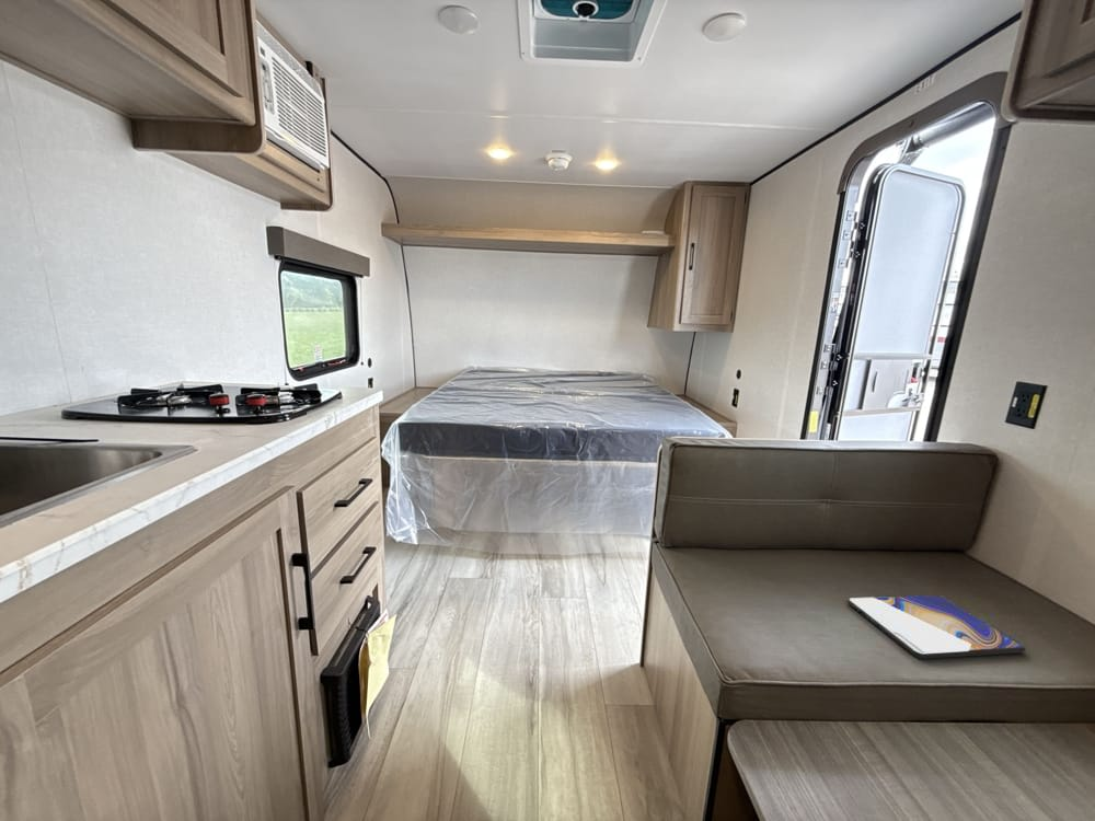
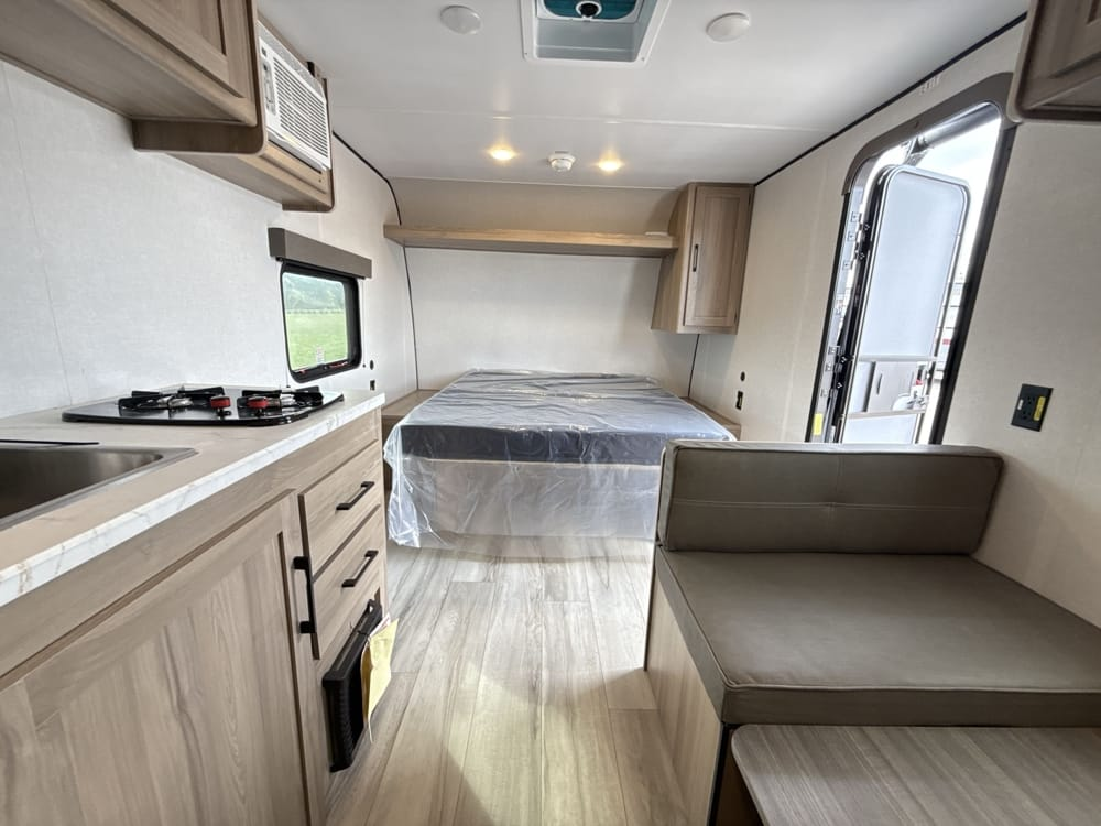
- tablet [846,593,1027,659]
